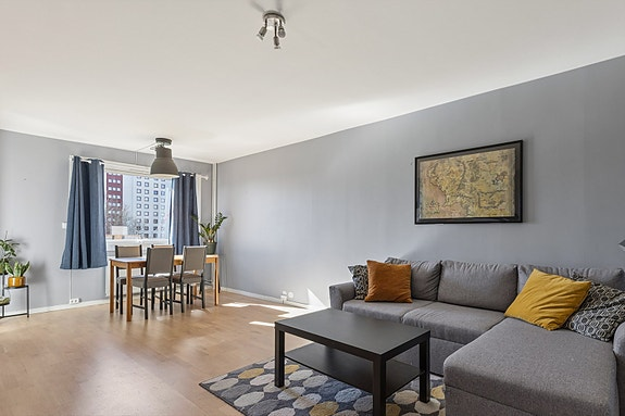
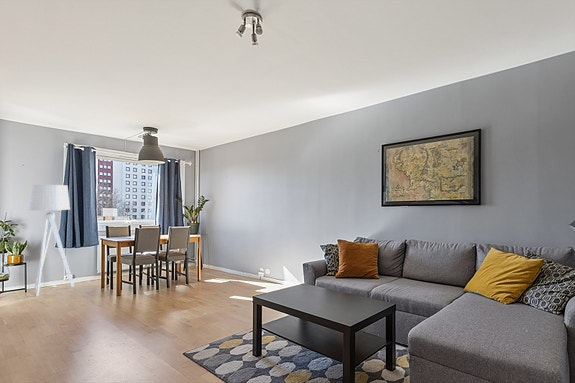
+ floor lamp [28,184,75,297]
